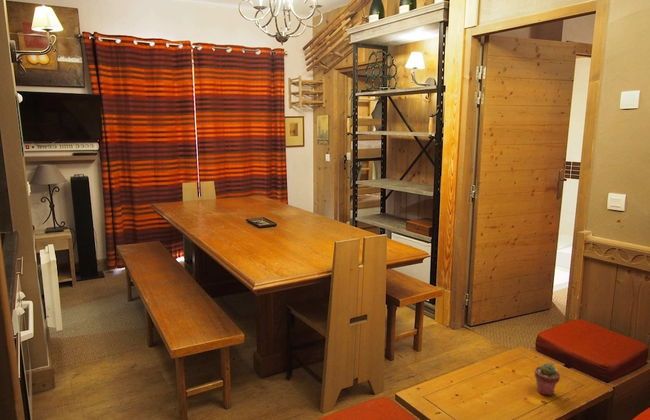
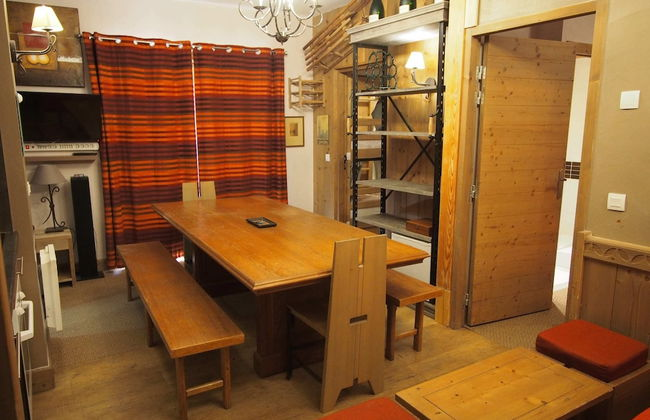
- potted succulent [534,362,561,397]
